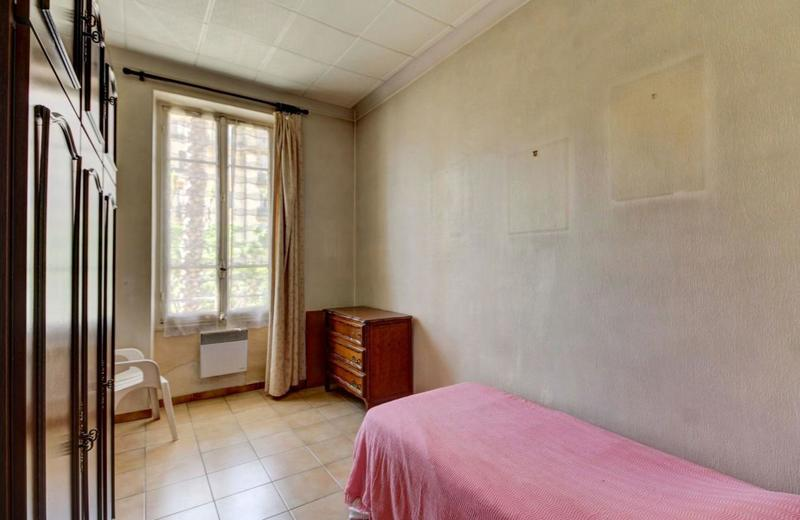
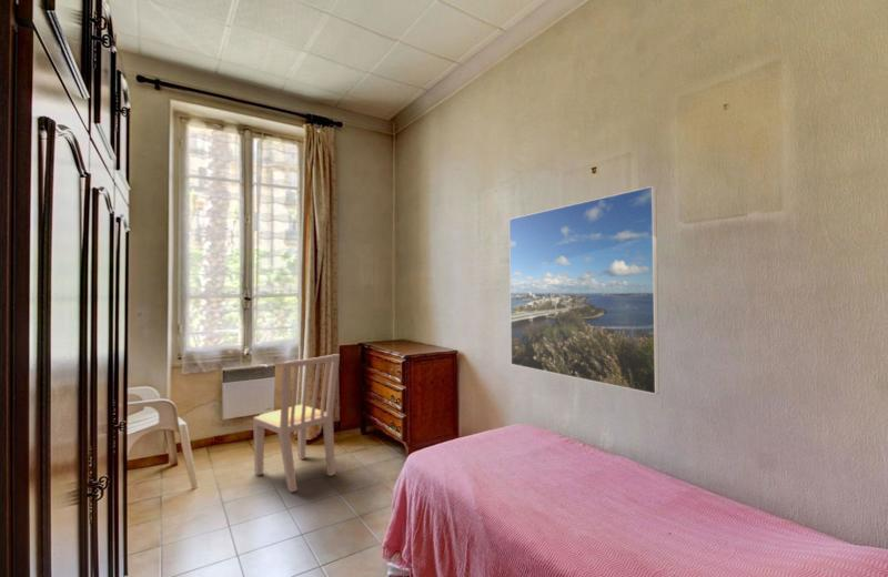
+ dining chair [252,353,341,494]
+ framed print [508,185,660,395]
